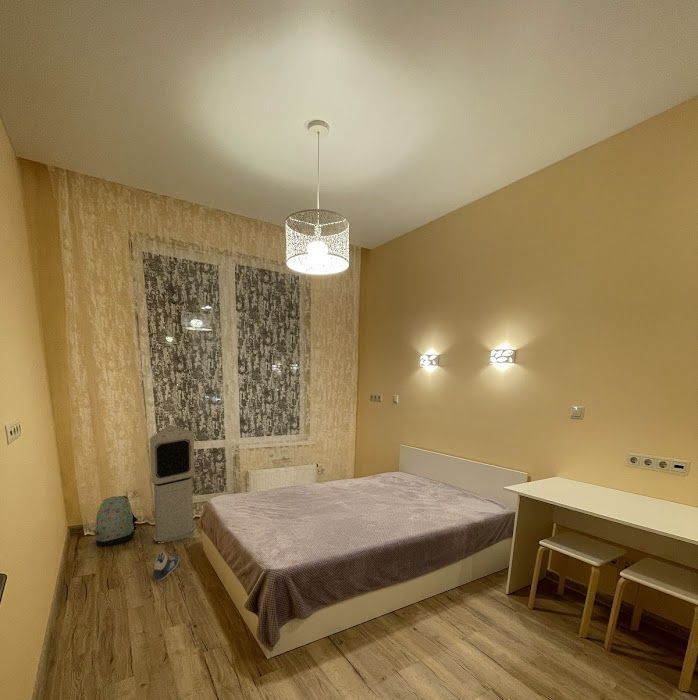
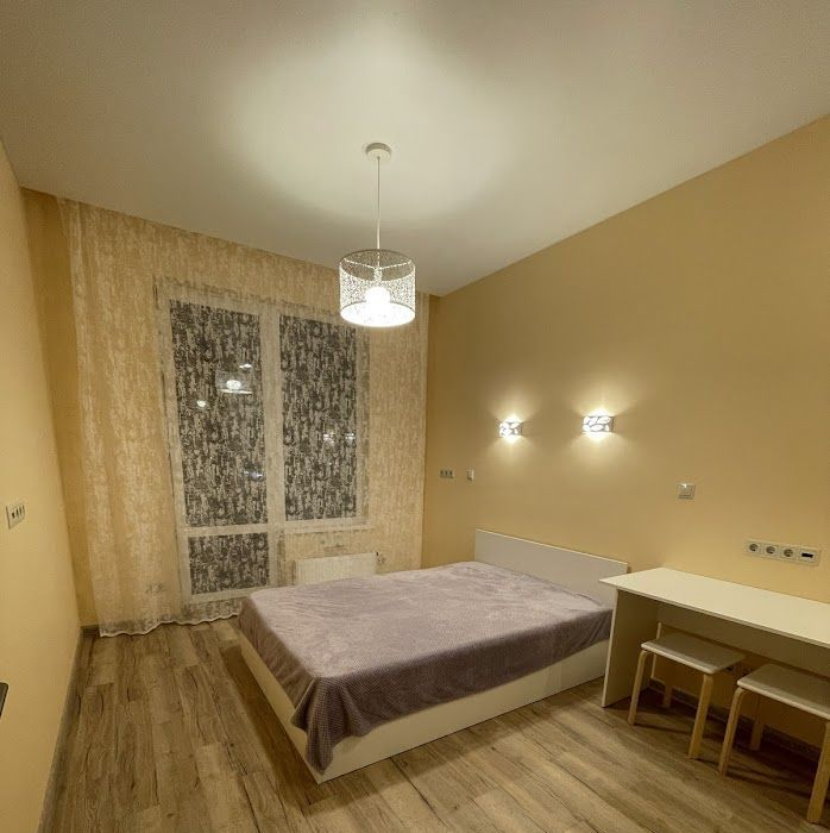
- backpack [93,495,138,547]
- sneaker [153,551,180,581]
- air purifier [149,424,197,544]
